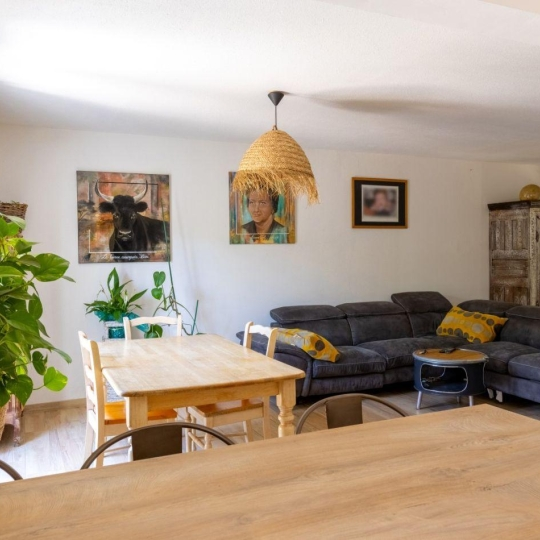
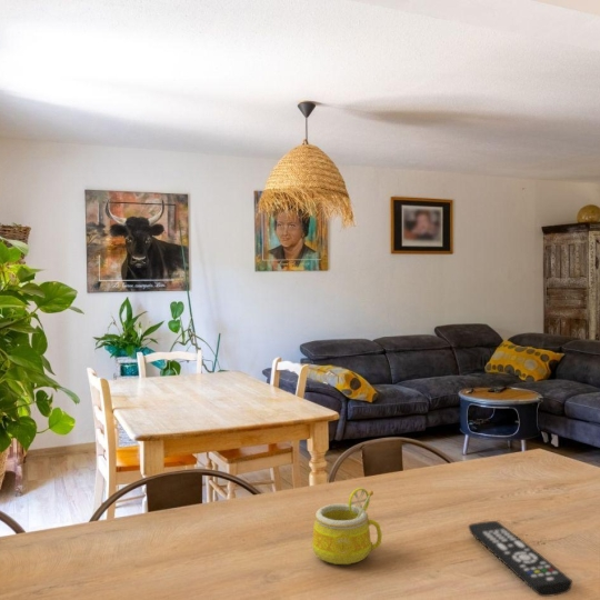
+ remote control [468,520,573,598]
+ mug [311,487,383,566]
